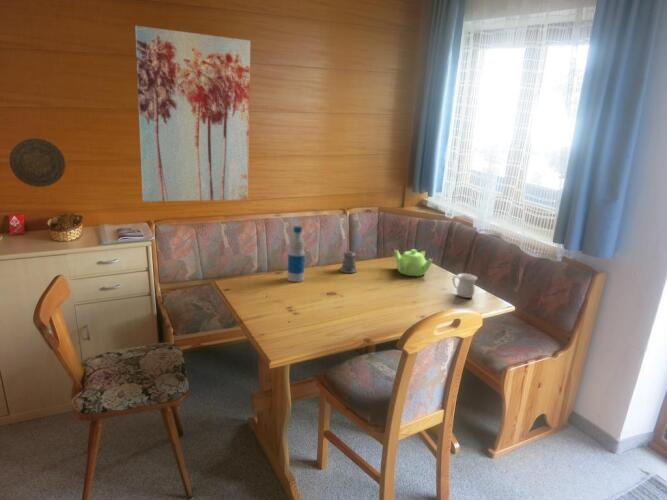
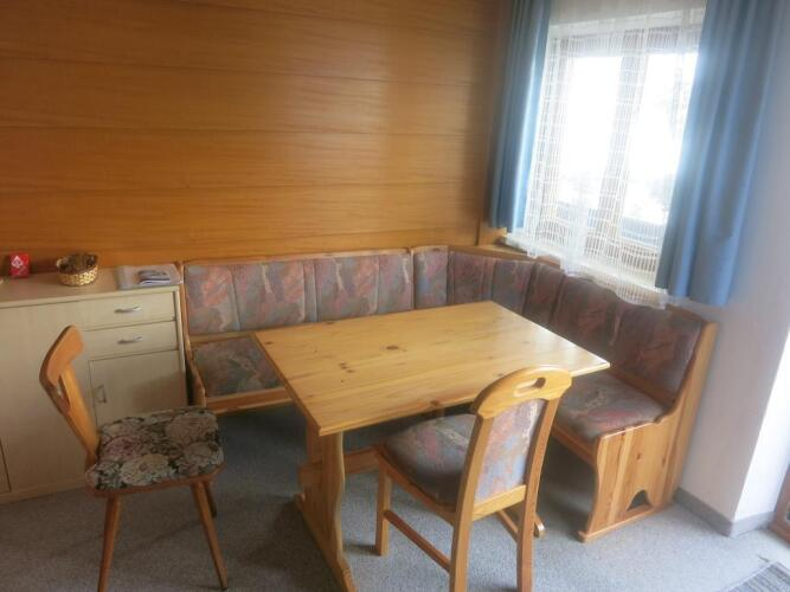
- teapot [393,248,434,277]
- decorative plate [8,137,67,188]
- pepper shaker [339,249,358,274]
- wall art [134,25,251,203]
- bottle [286,225,306,283]
- mug [451,273,478,299]
